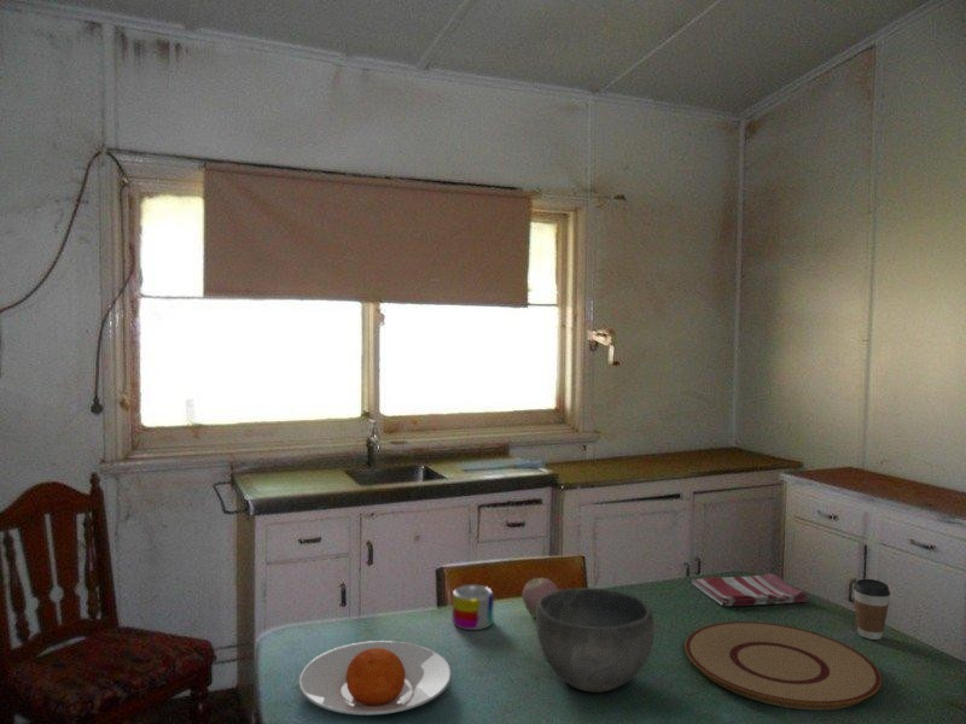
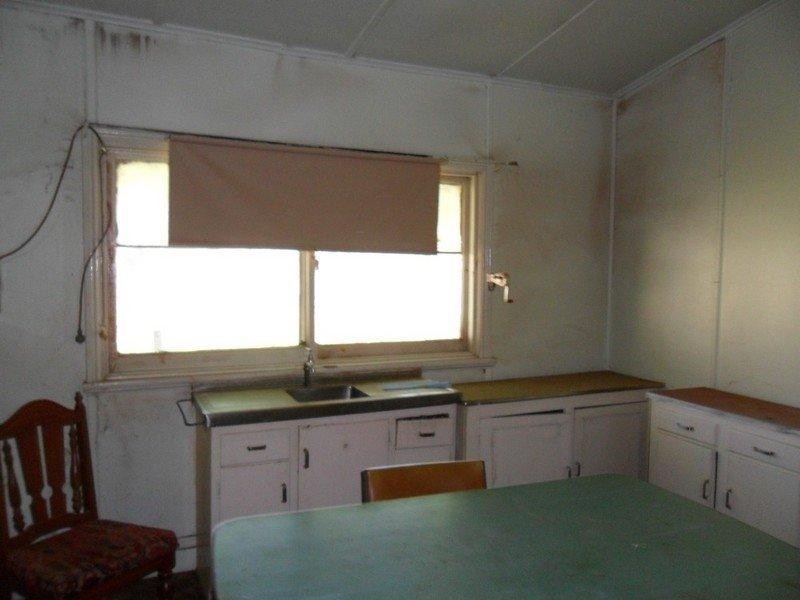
- dish towel [691,572,808,607]
- plate [297,640,453,716]
- plate [683,620,883,711]
- coffee cup [852,578,891,641]
- apple [522,576,559,618]
- mug [452,584,495,631]
- bowl [535,586,656,694]
